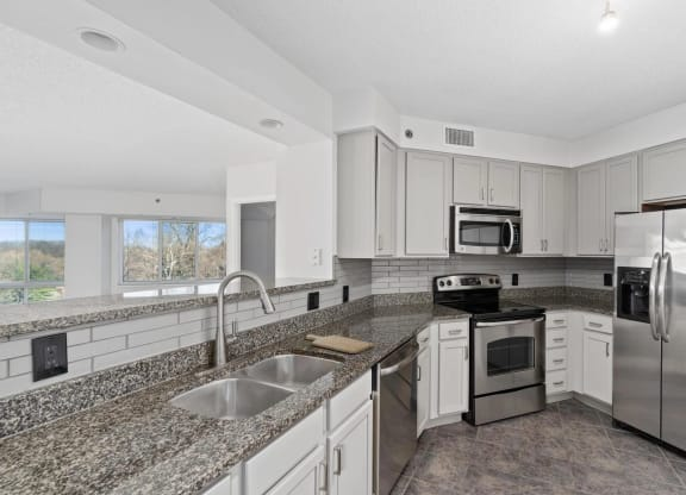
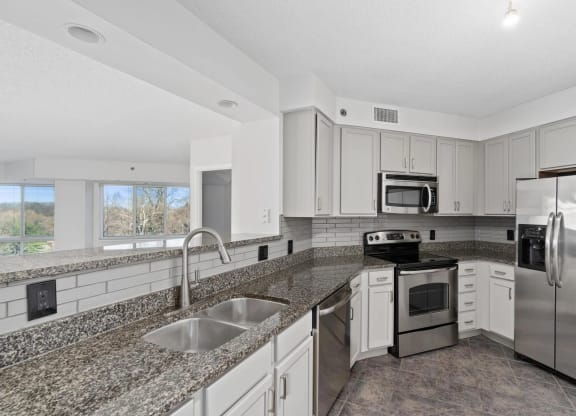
- chopping board [305,333,374,355]
